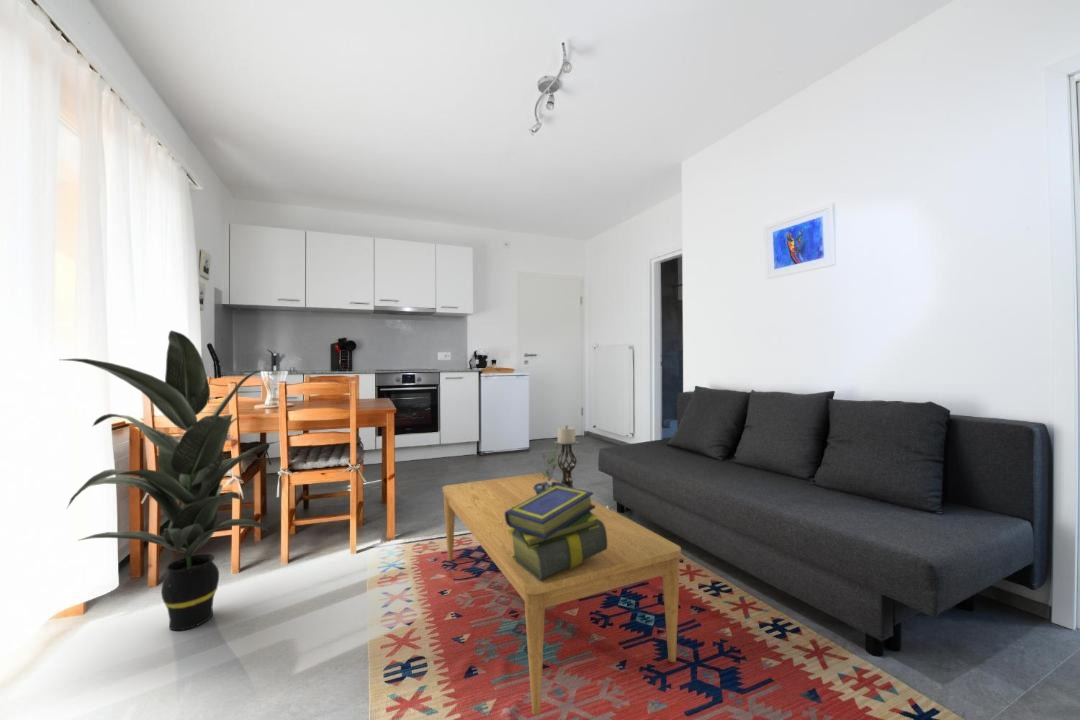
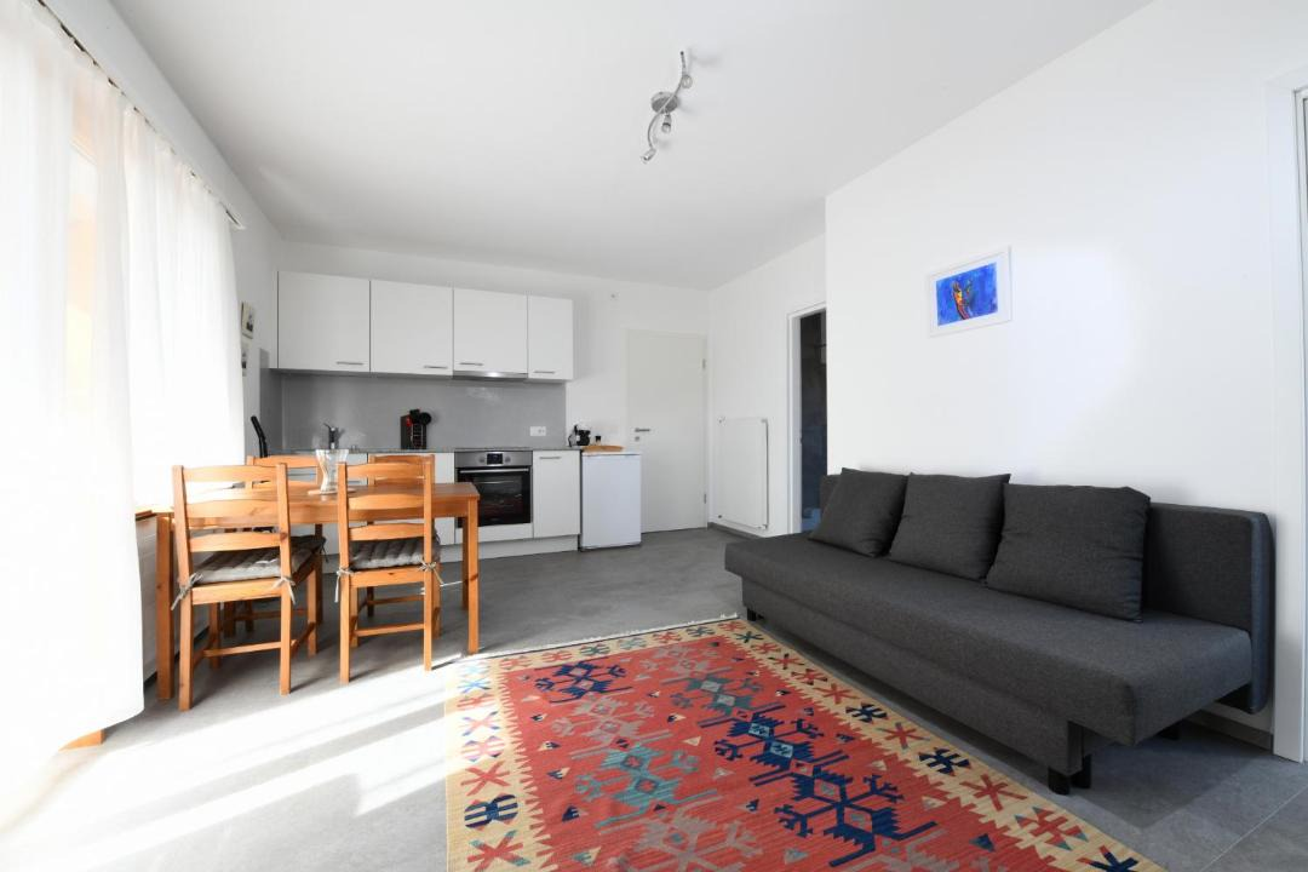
- coffee table [442,472,682,716]
- stack of books [505,485,607,580]
- indoor plant [60,329,281,631]
- potted plant [533,444,568,495]
- candle holder [553,424,580,489]
